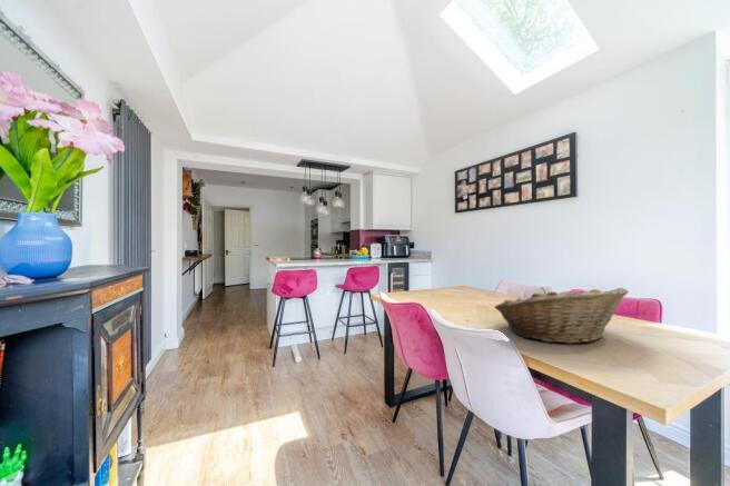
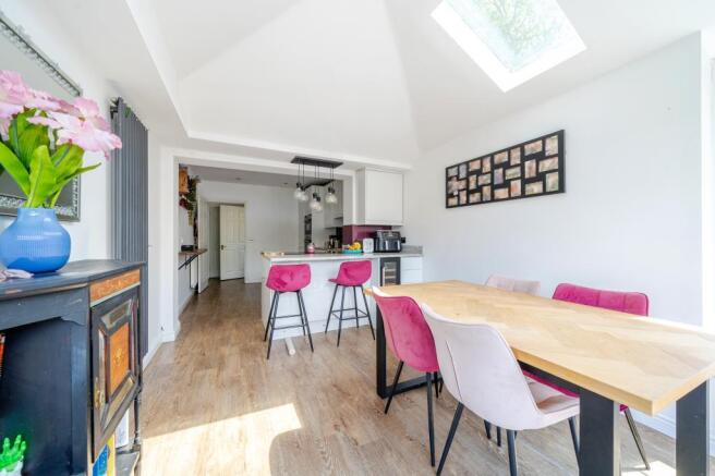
- fruit basket [493,287,630,345]
